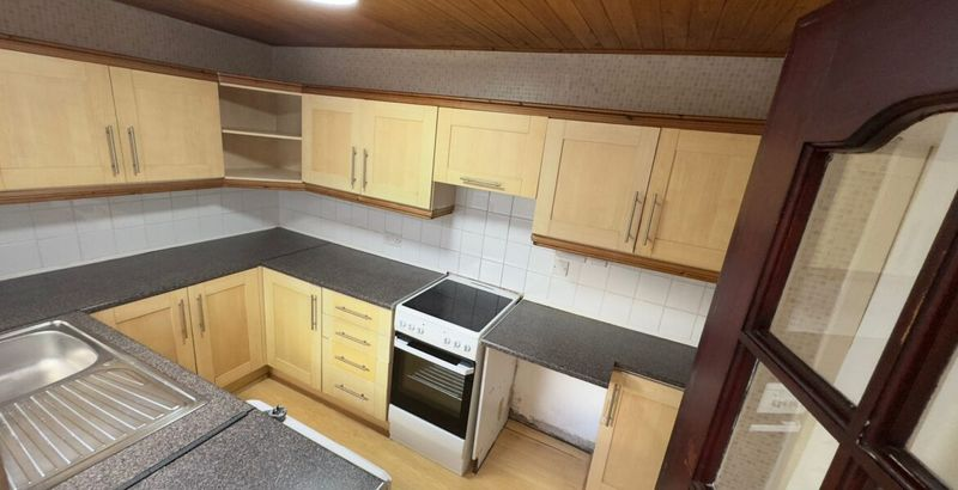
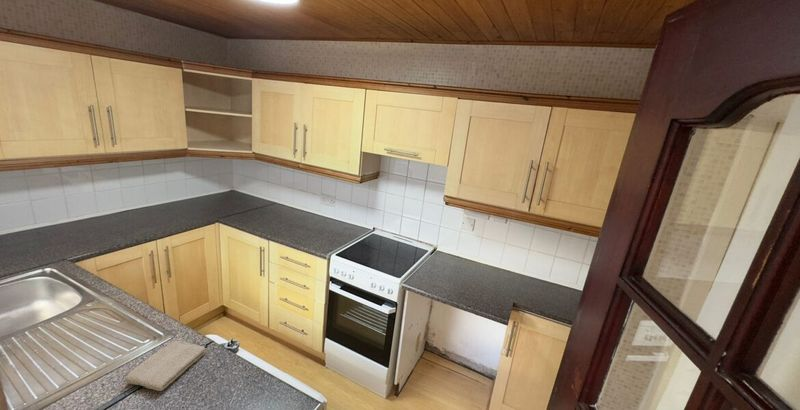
+ washcloth [123,339,207,392]
